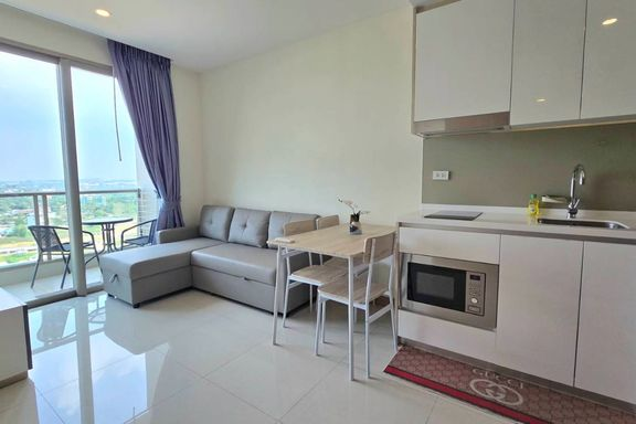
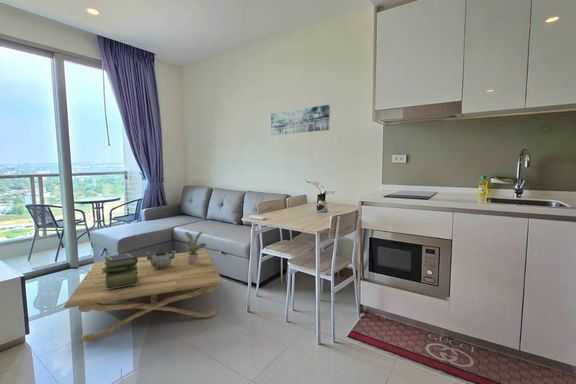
+ decorative bowl [145,250,177,268]
+ coffee table [63,249,224,342]
+ wall art [270,104,331,136]
+ stack of books [101,252,138,289]
+ potted plant [184,231,207,265]
